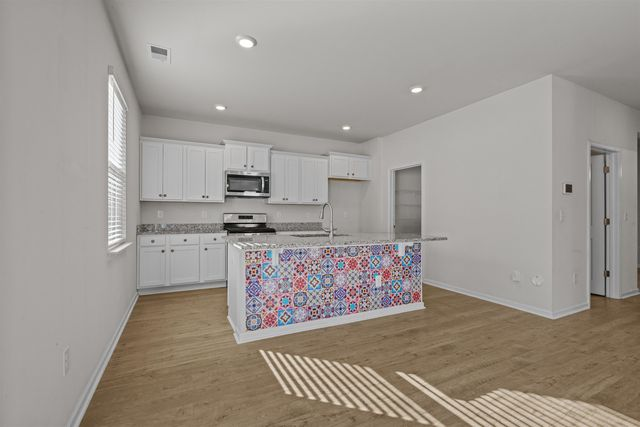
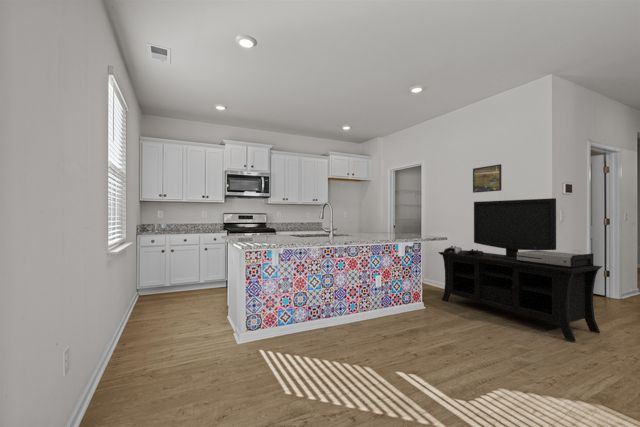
+ media console [437,197,603,342]
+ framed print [472,163,502,194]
